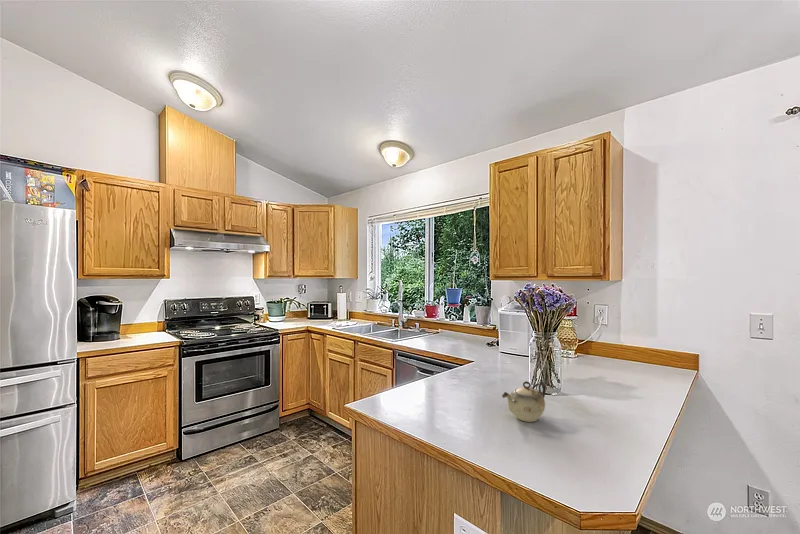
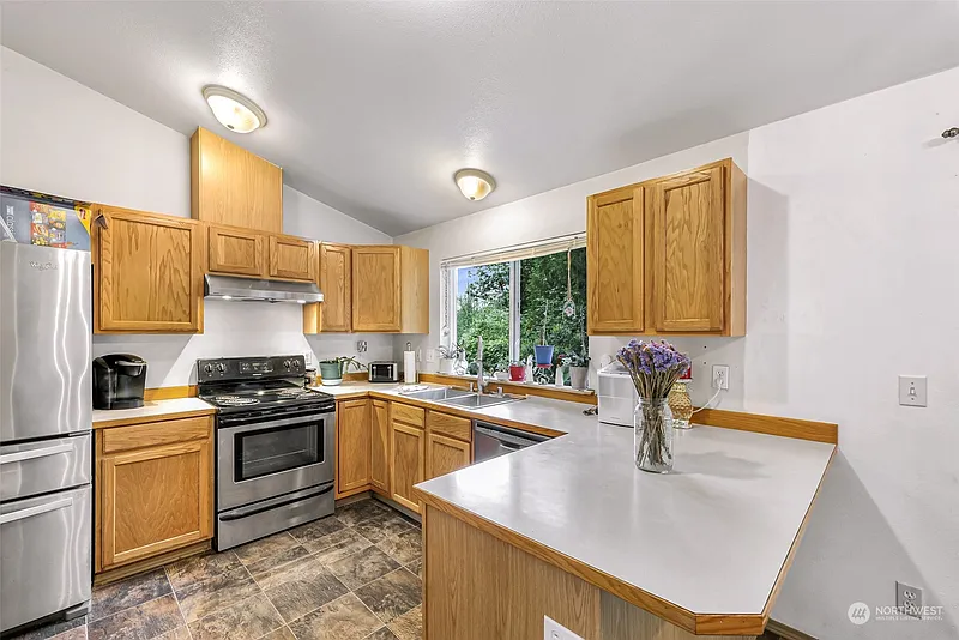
- teapot [501,380,547,423]
